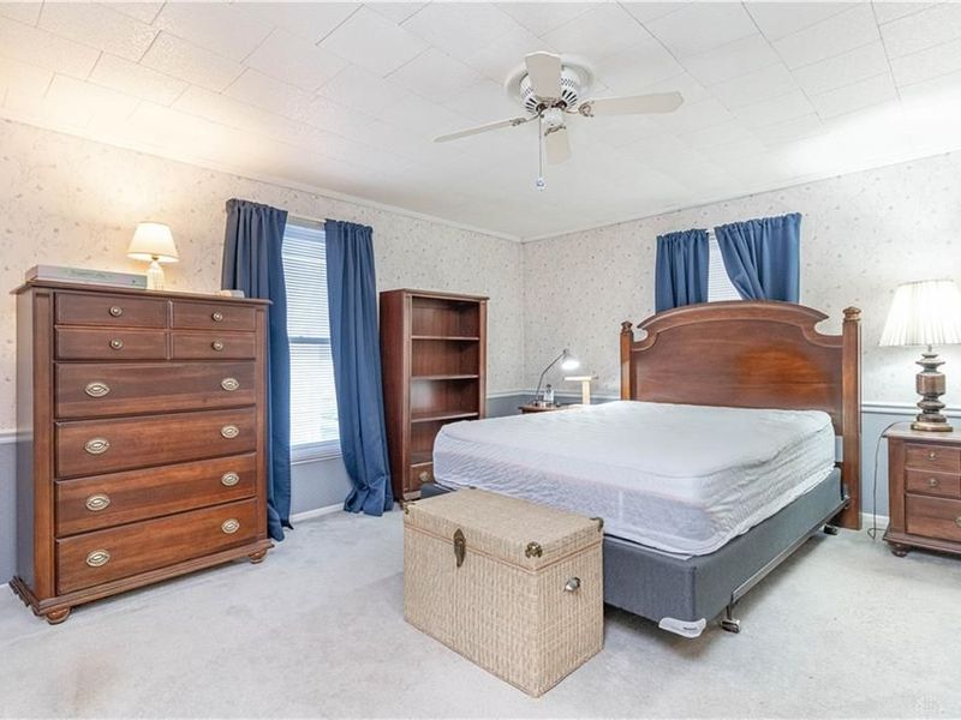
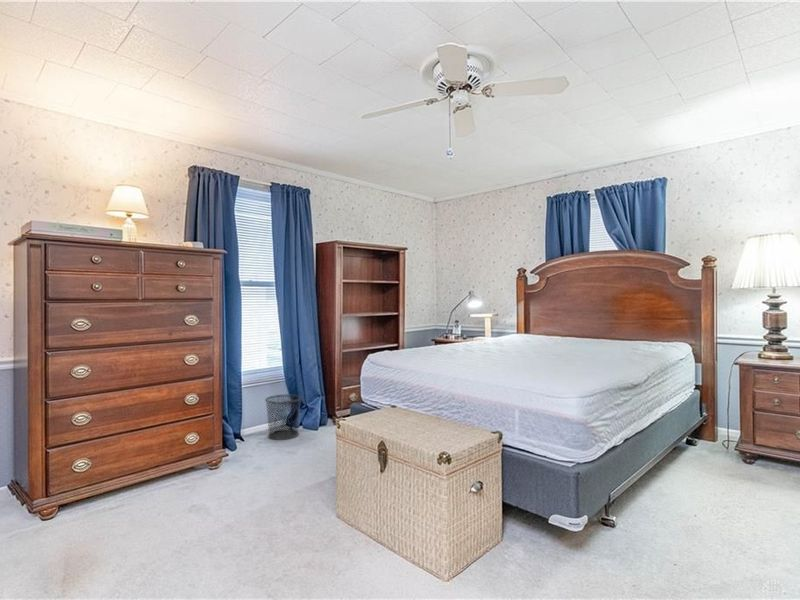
+ waste bin [264,393,302,441]
